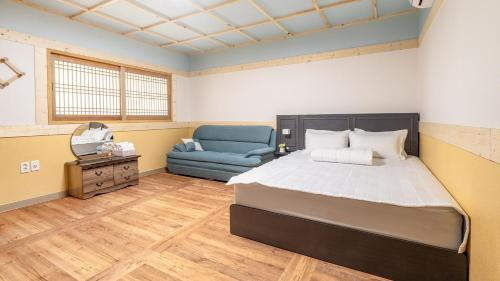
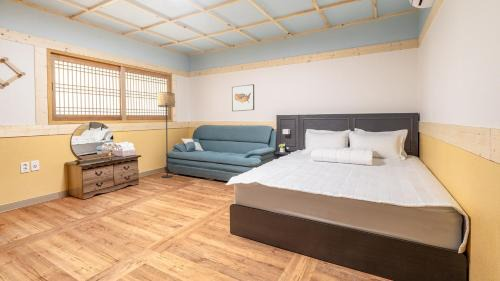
+ floor lamp [157,91,176,178]
+ wall art [231,83,255,112]
